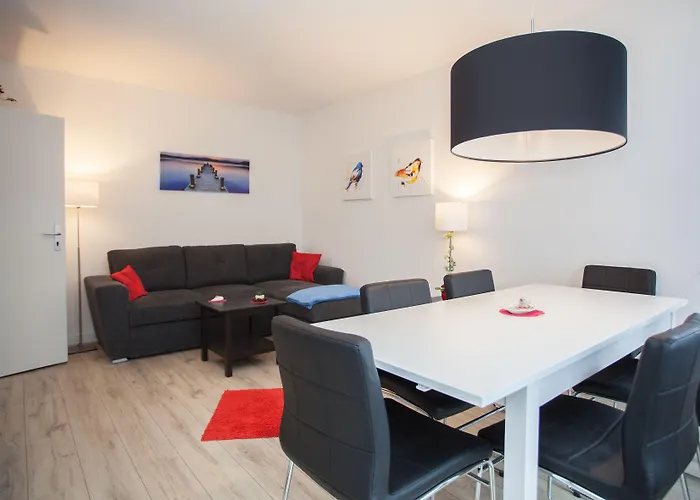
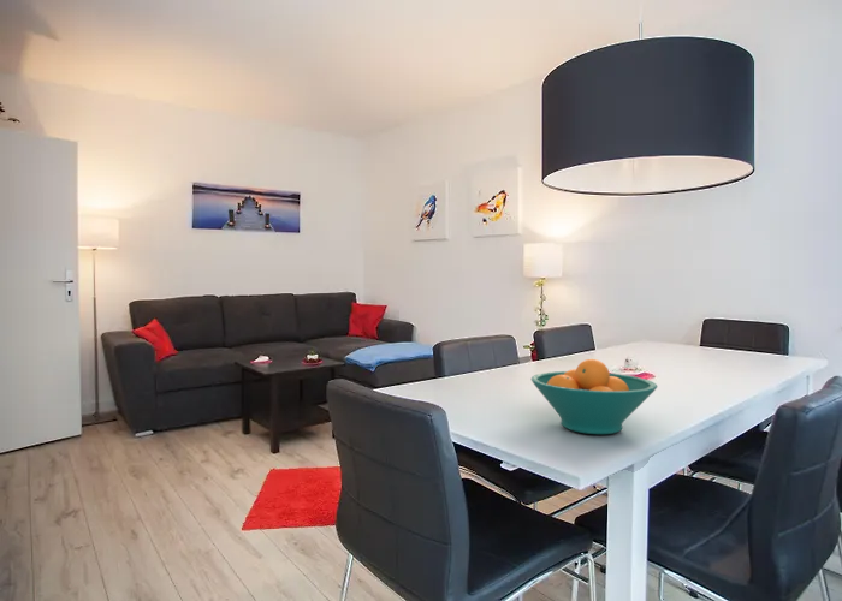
+ fruit bowl [530,358,658,435]
